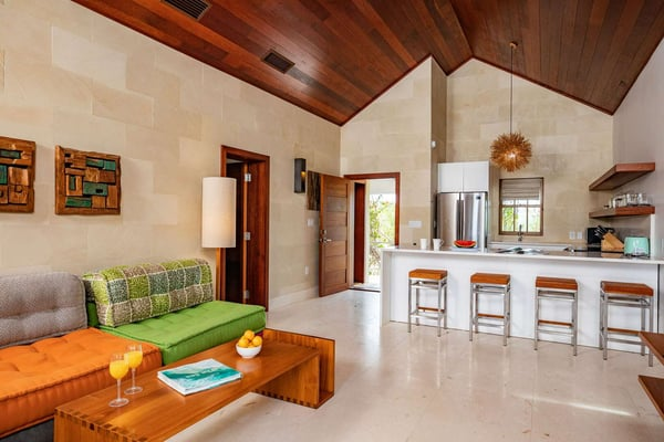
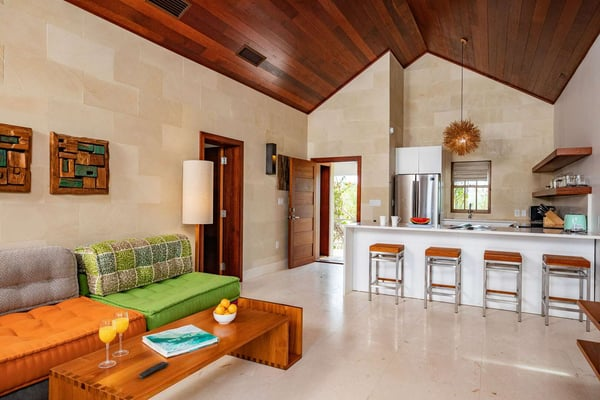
+ remote control [138,361,170,379]
